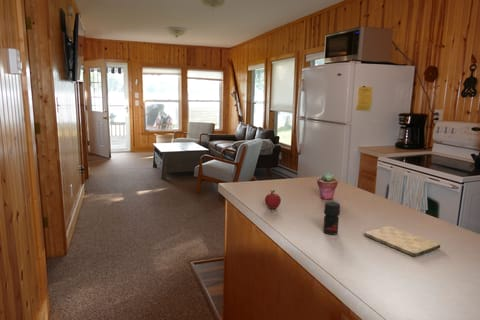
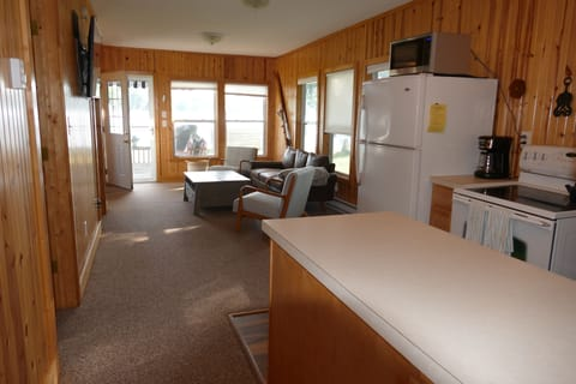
- apple [264,189,282,210]
- potted succulent [316,172,339,200]
- cutting board [364,225,441,258]
- jar [322,201,341,236]
